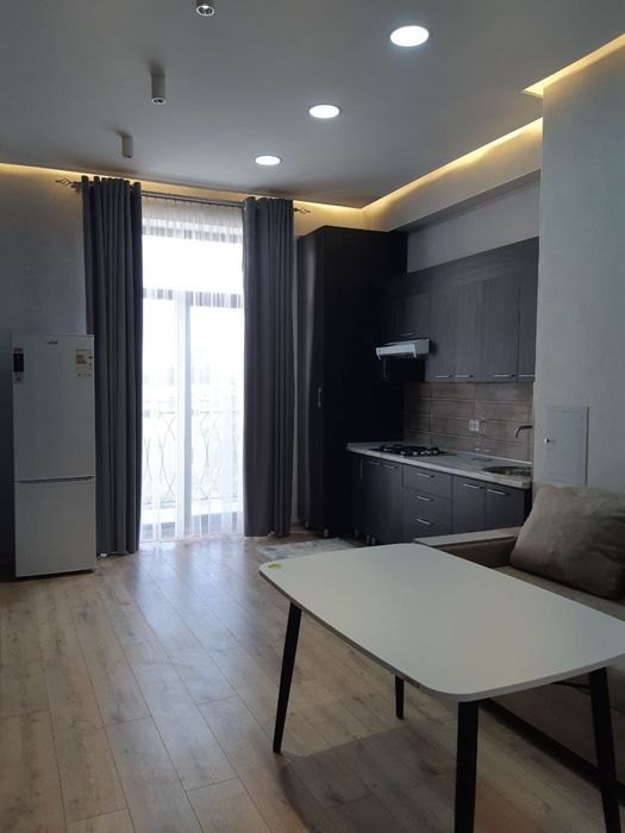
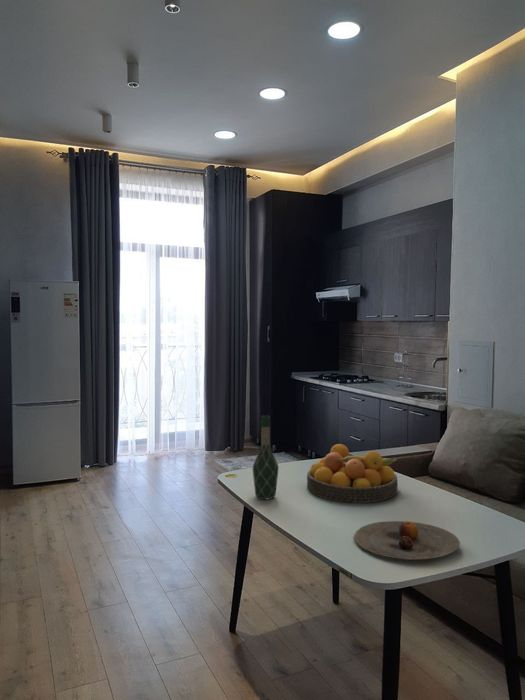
+ plate [353,520,461,561]
+ wine bottle [252,415,280,500]
+ fruit bowl [306,443,399,504]
